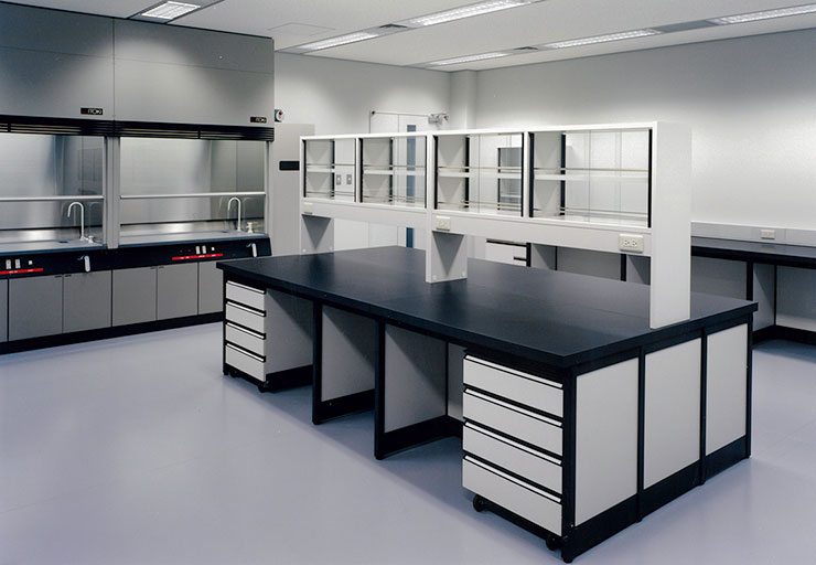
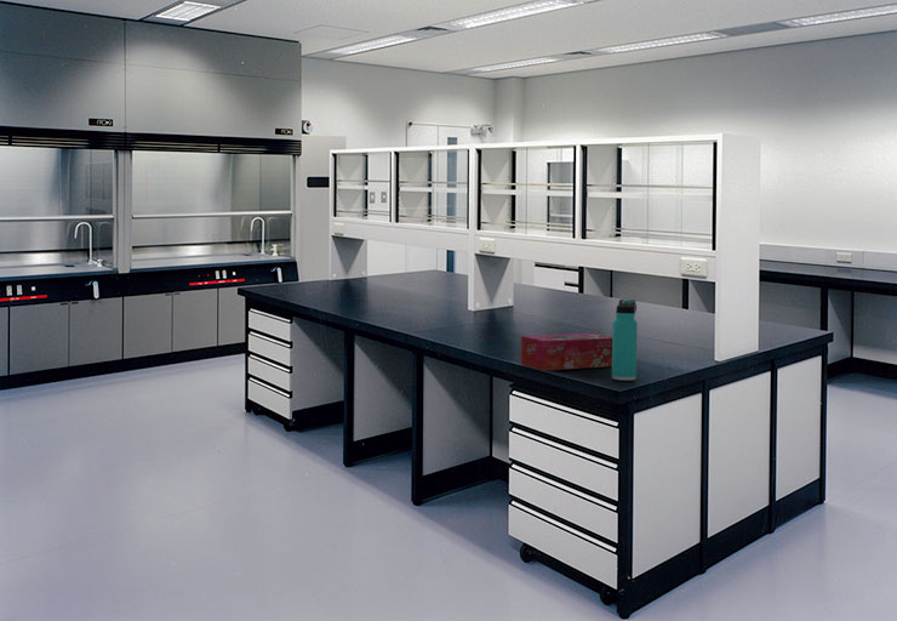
+ thermos bottle [611,298,639,382]
+ tissue box [520,332,612,371]
